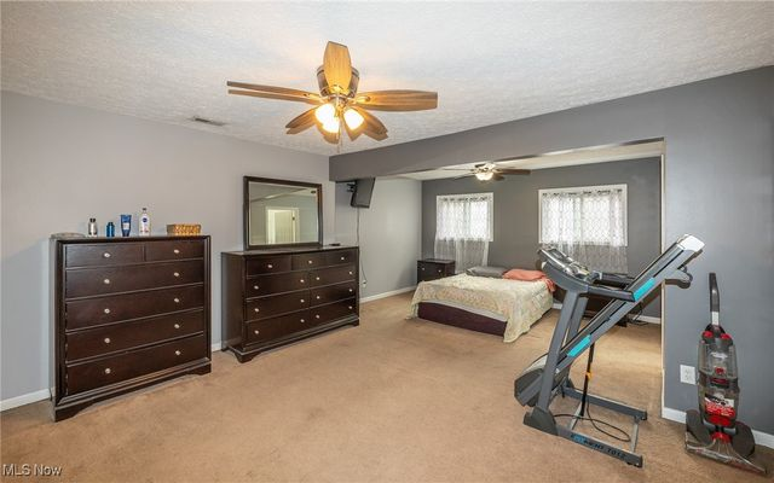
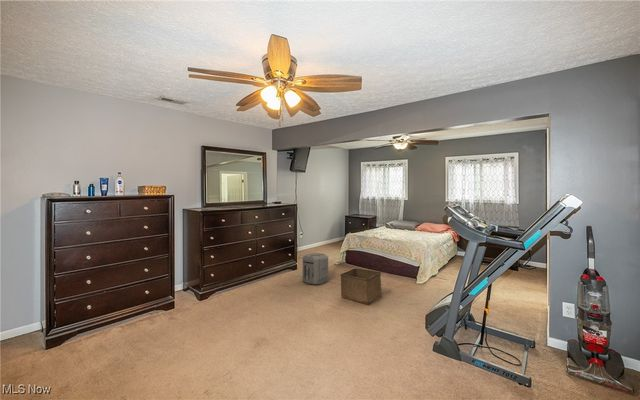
+ air purifier [302,252,329,285]
+ storage bin [339,268,383,305]
